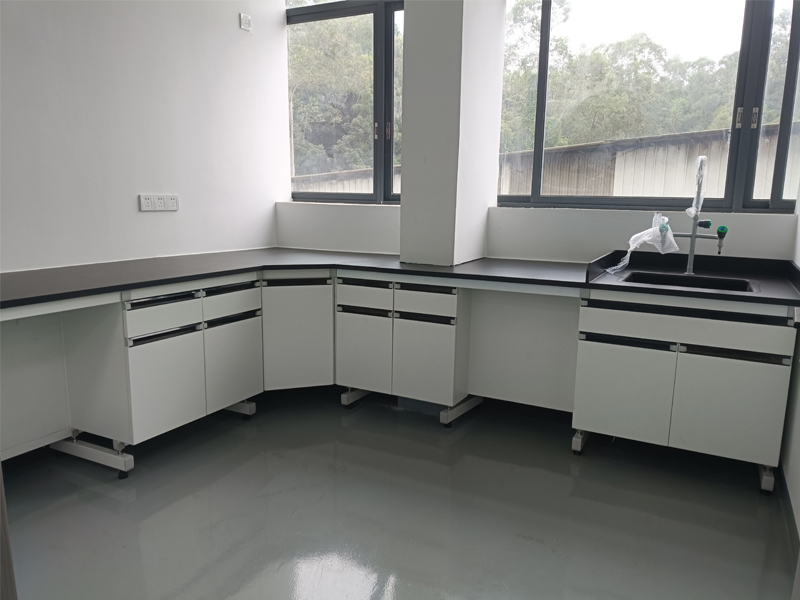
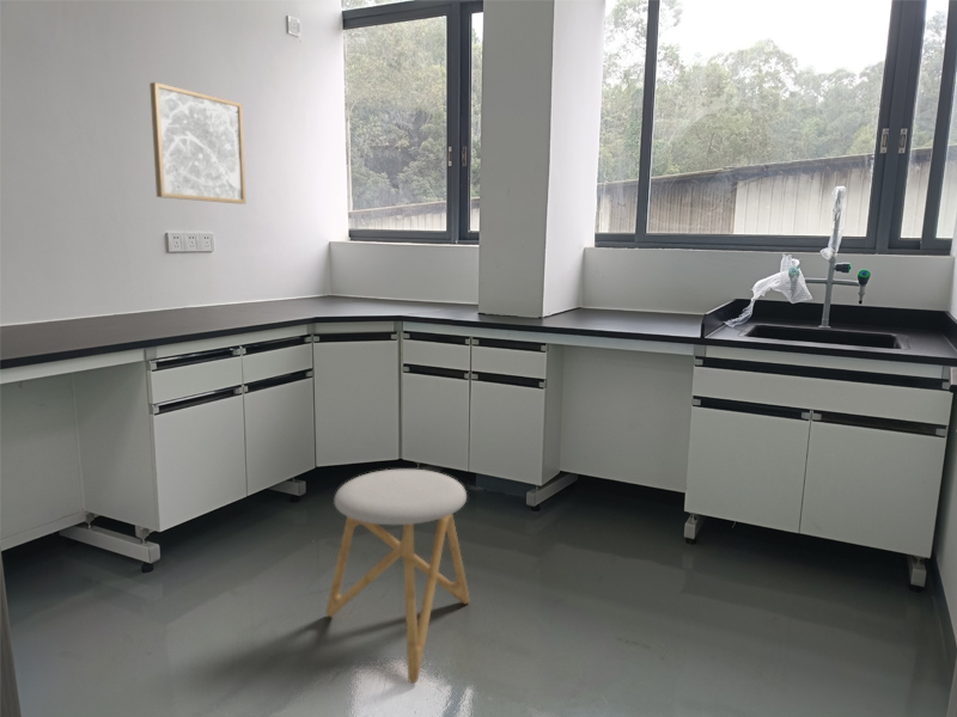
+ stool [325,468,470,685]
+ wall art [148,81,248,206]
